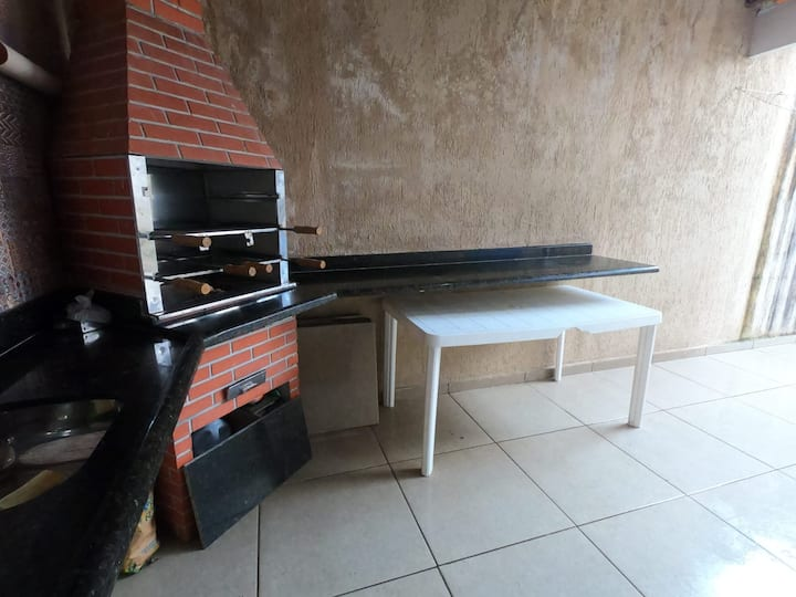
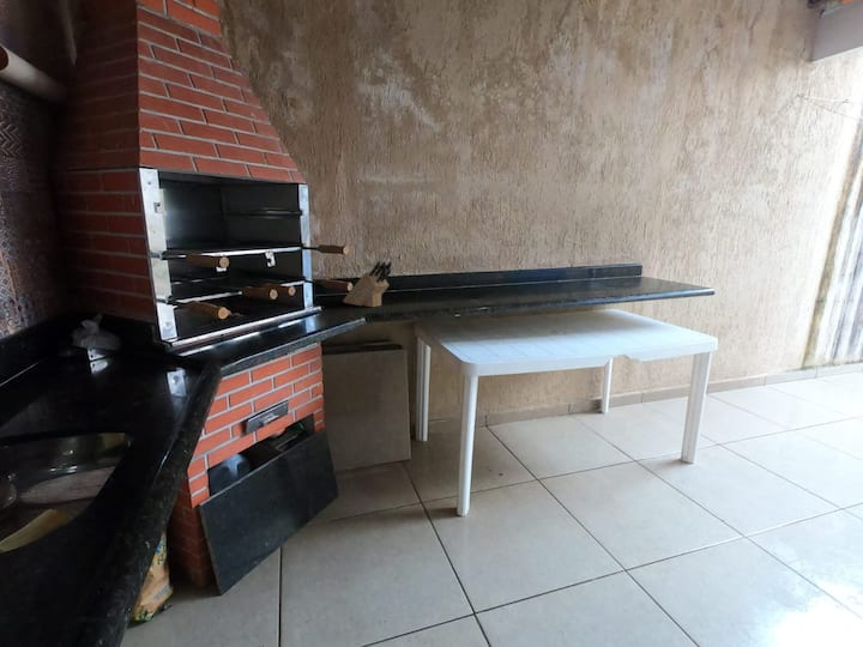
+ knife block [342,260,393,308]
